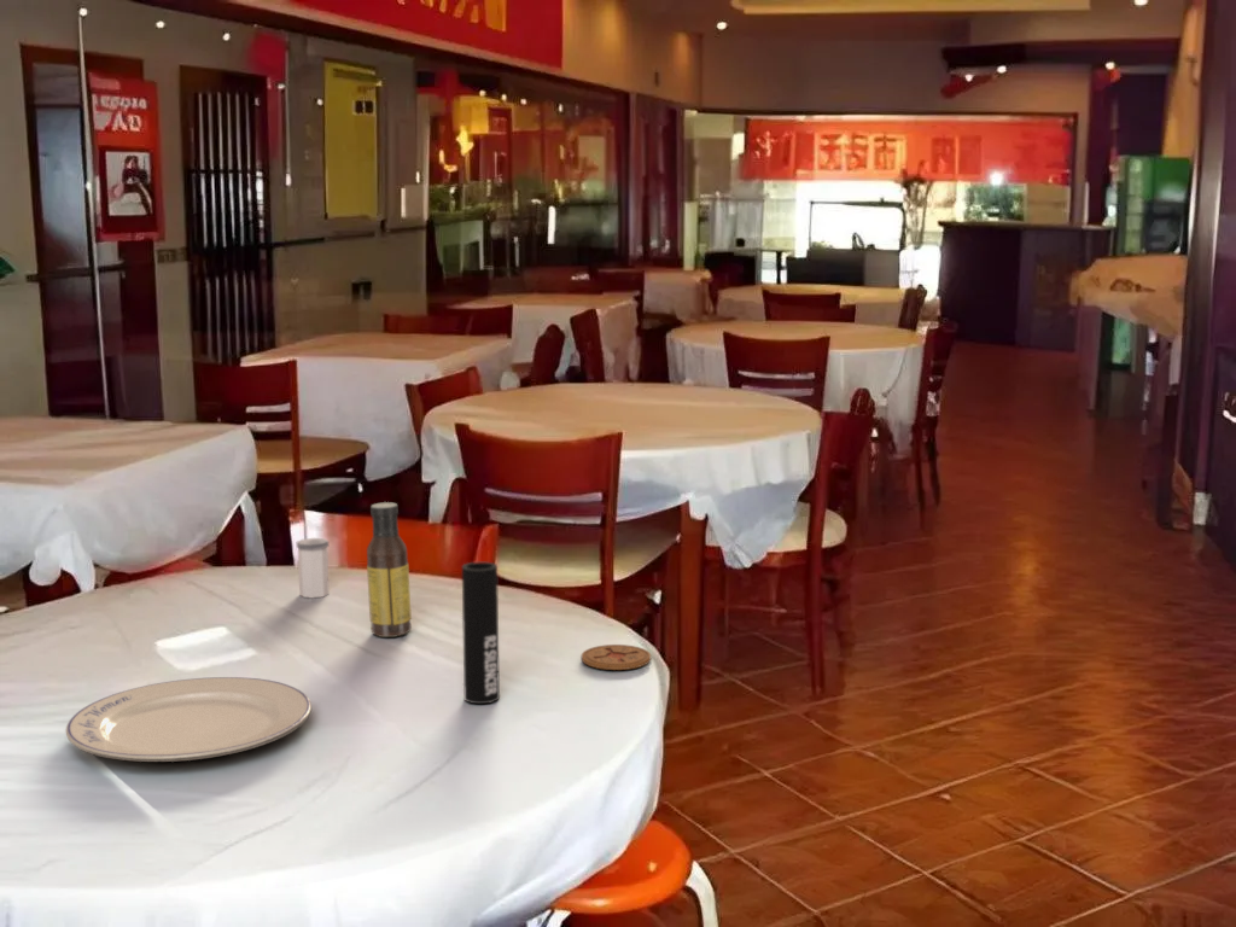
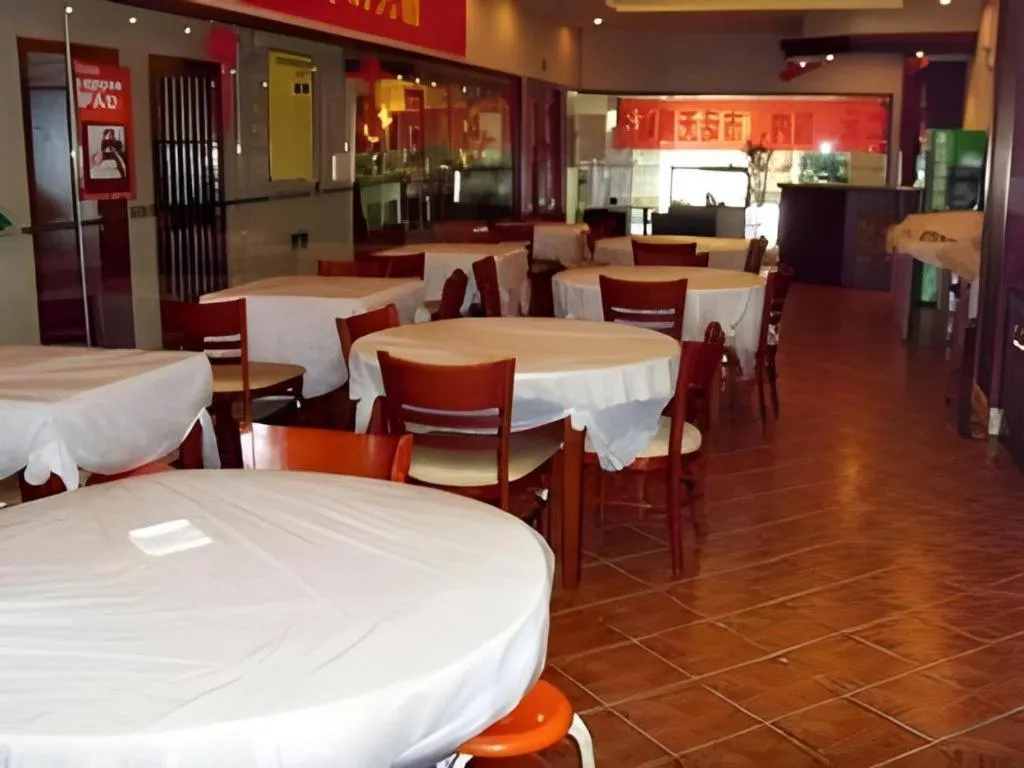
- chinaware [64,676,313,763]
- sauce bottle [366,501,413,639]
- coaster [581,643,652,671]
- salt shaker [296,537,331,599]
- cup [461,561,501,705]
